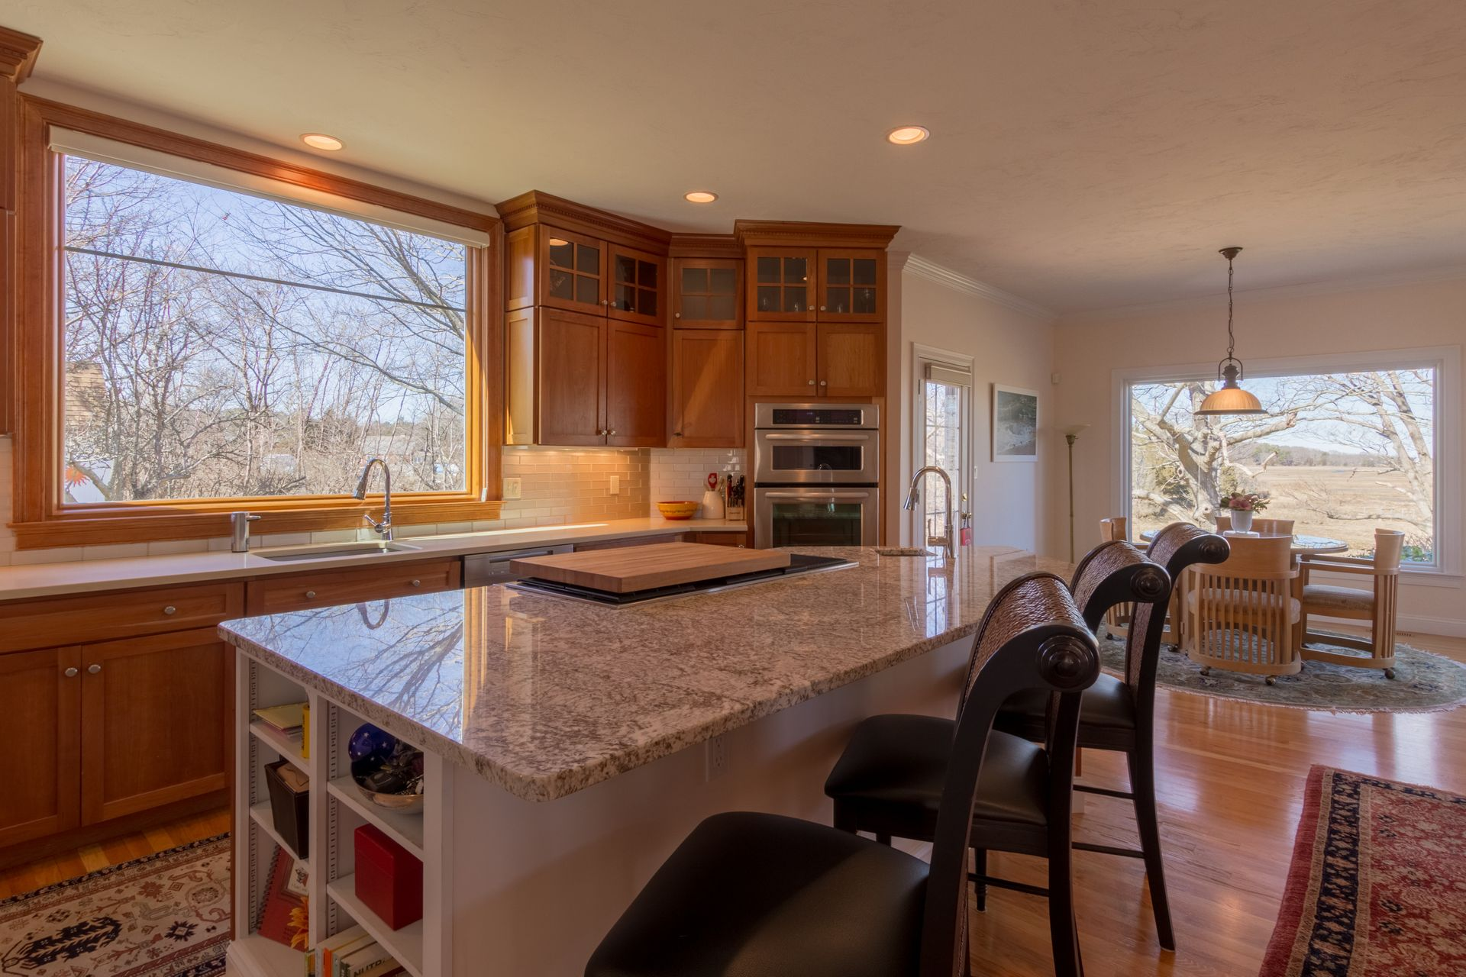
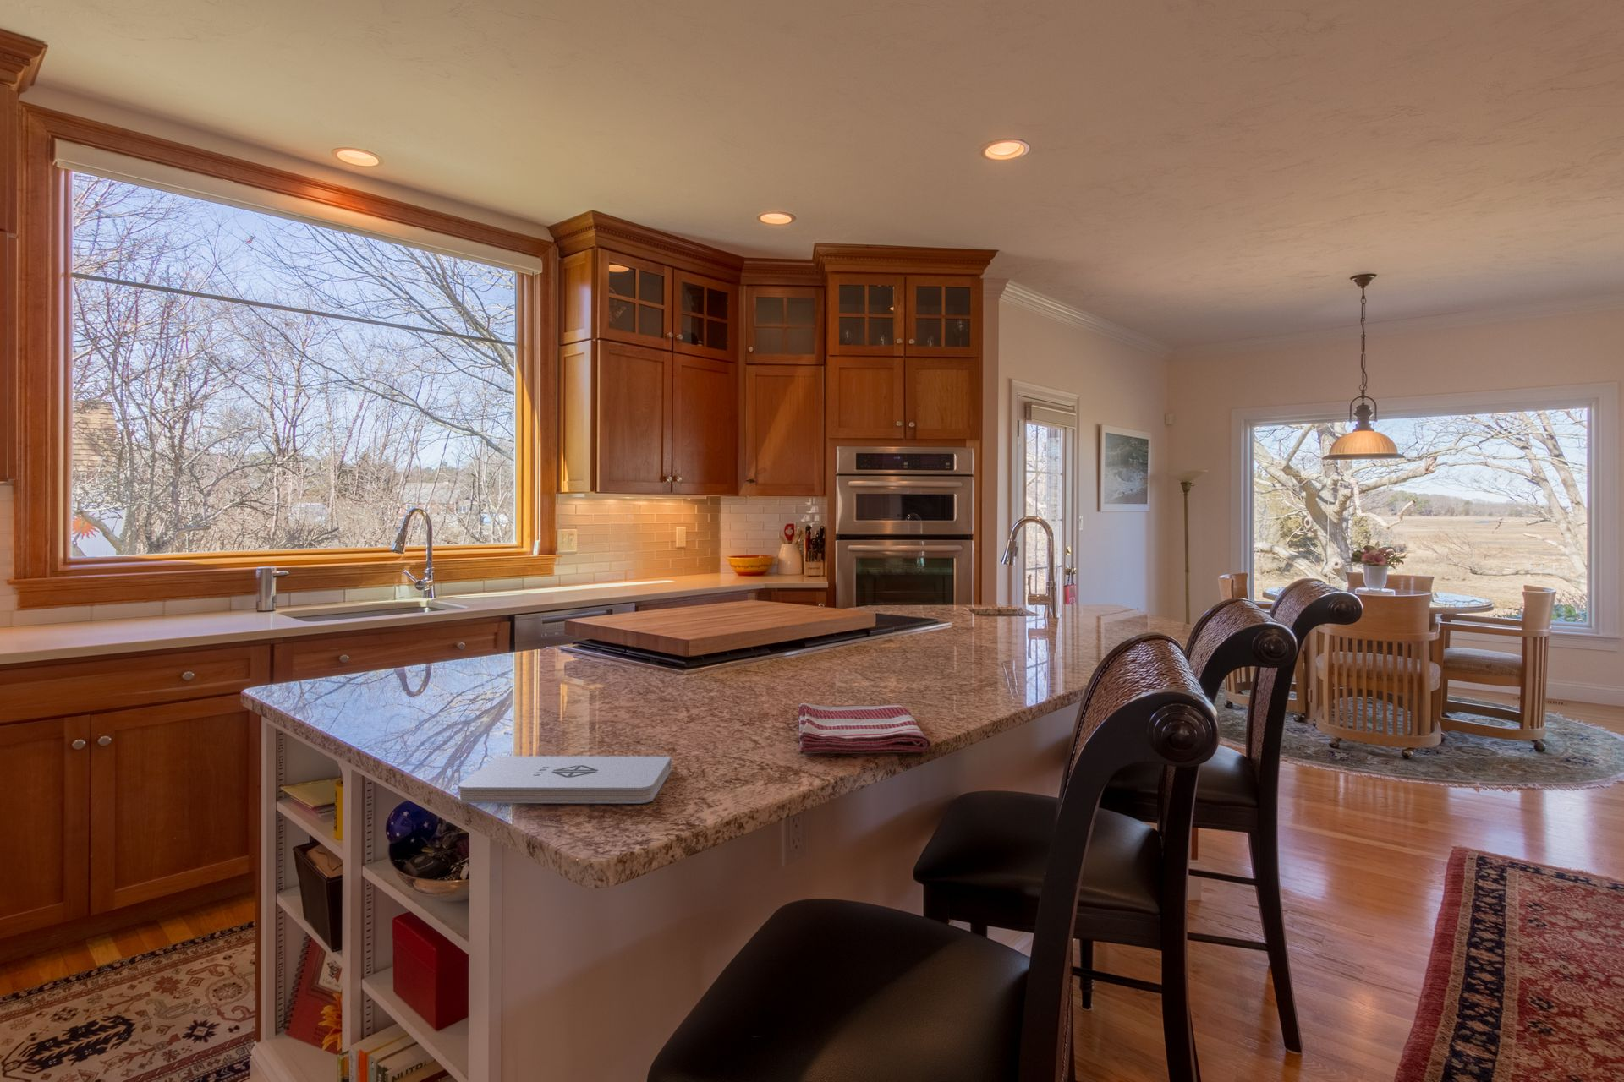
+ notepad [458,756,672,804]
+ dish towel [796,703,932,755]
